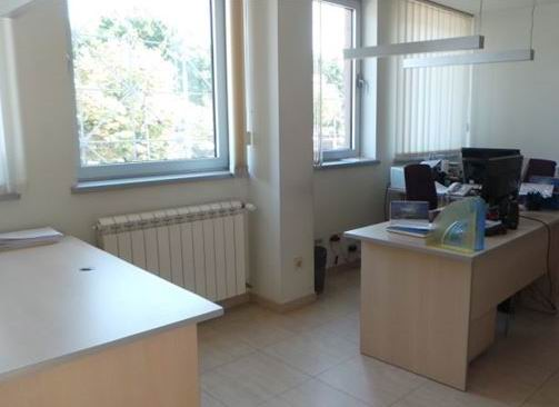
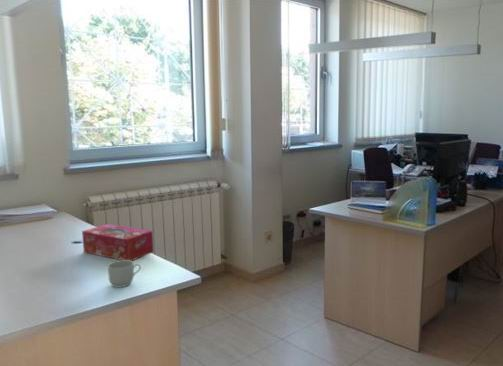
+ mug [107,260,142,288]
+ tissue box [81,223,154,261]
